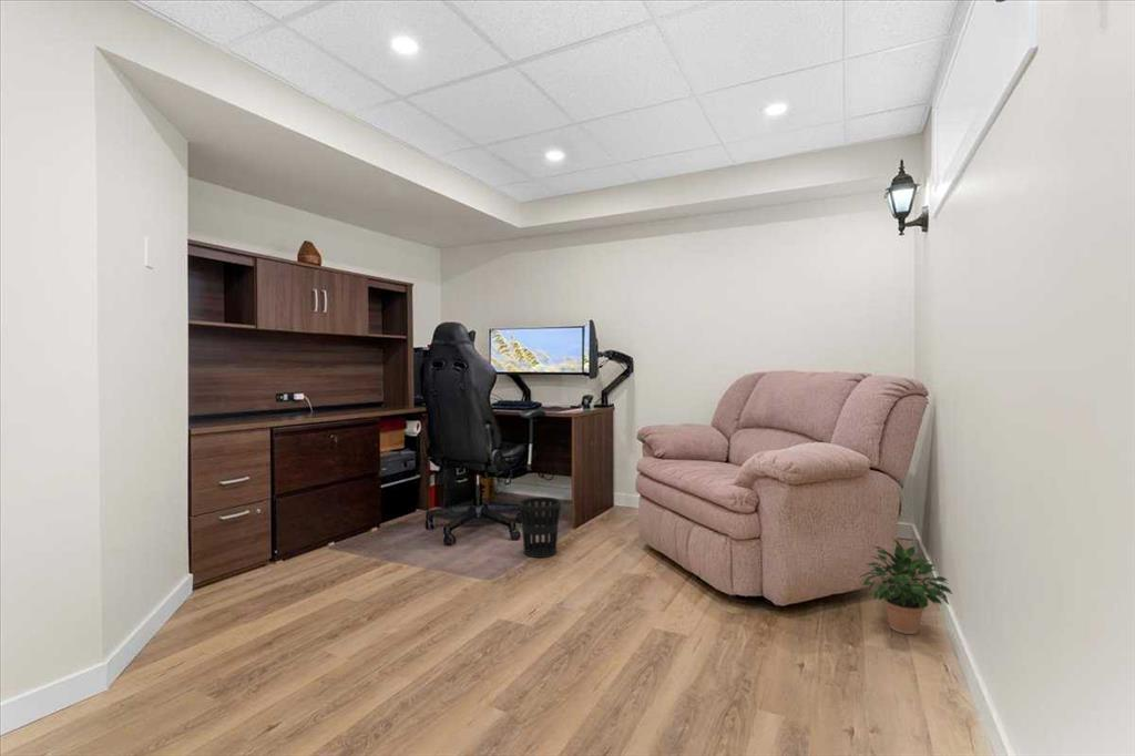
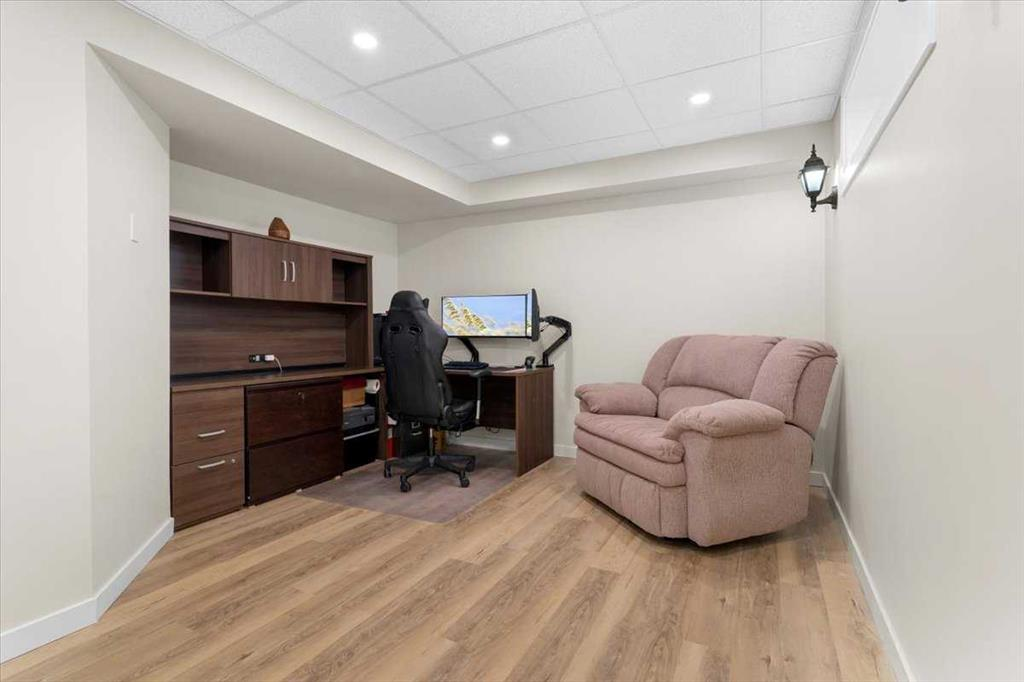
- wastebasket [518,497,562,559]
- potted plant [858,537,954,635]
